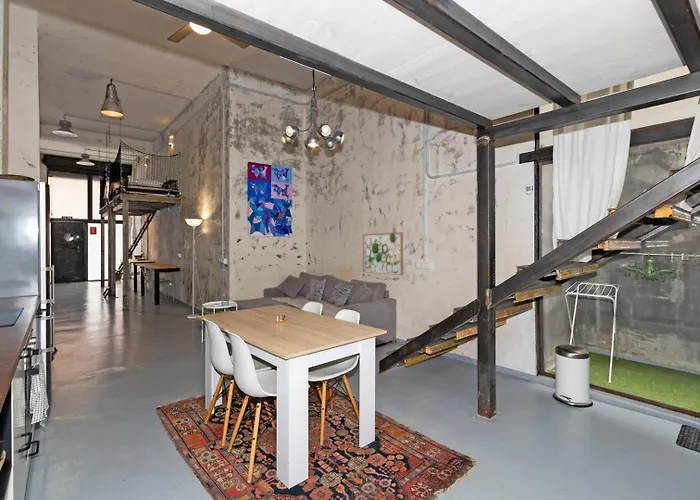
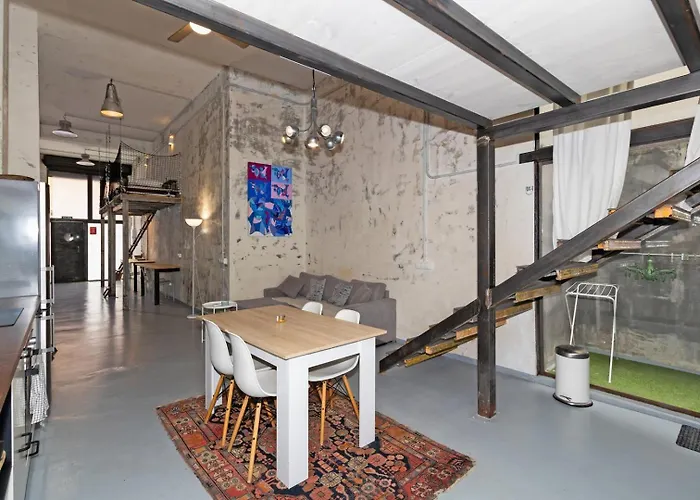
- wall art [362,231,404,276]
